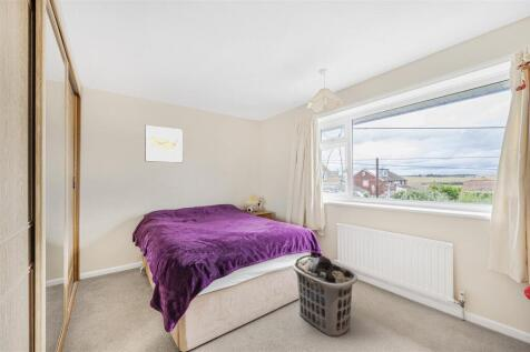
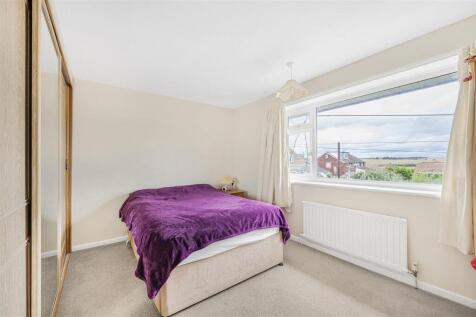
- wall art [144,123,184,163]
- clothes hamper [292,254,359,339]
